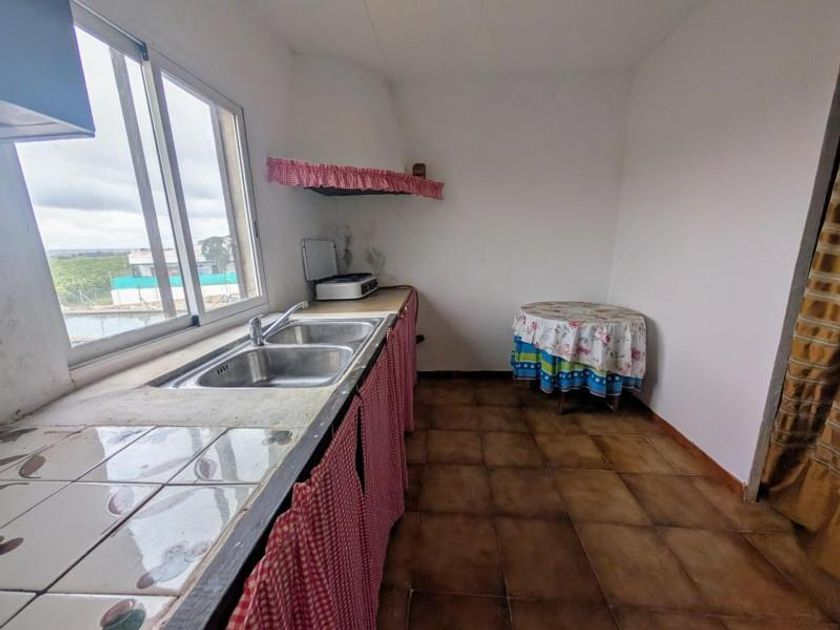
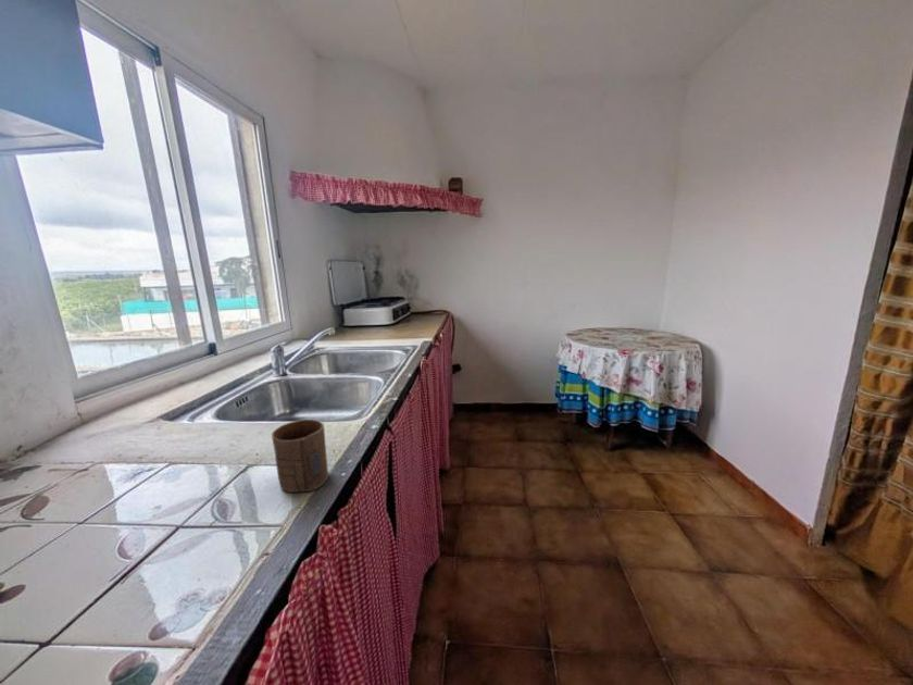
+ cup [271,419,329,494]
